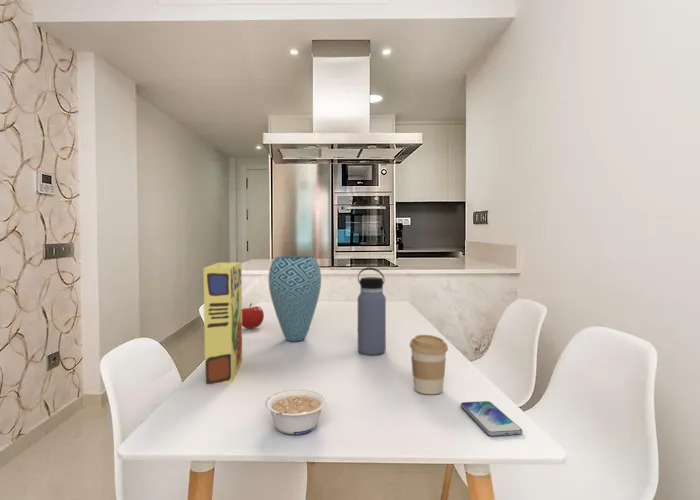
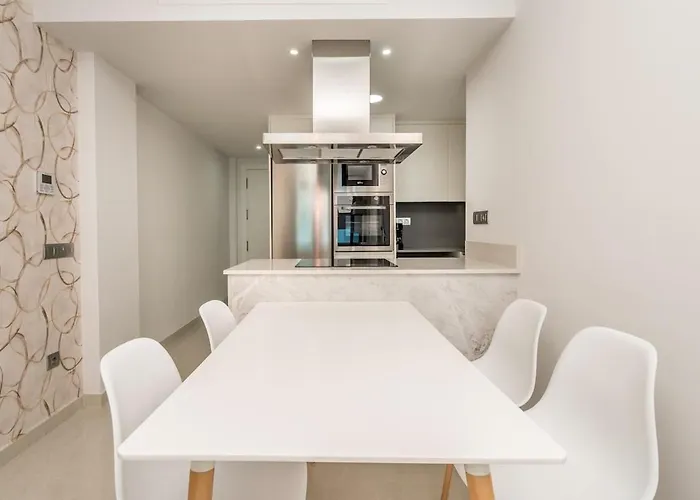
- smartphone [460,400,523,437]
- cereal box [203,261,243,385]
- legume [264,388,327,435]
- vase [268,255,322,342]
- water bottle [357,267,387,356]
- fruit [242,302,265,330]
- coffee cup [409,334,449,395]
